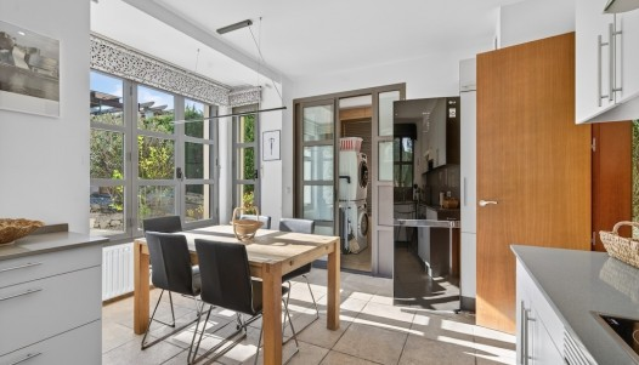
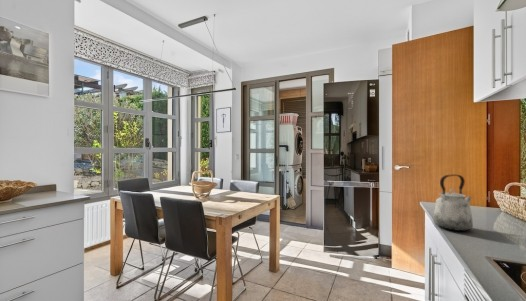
+ kettle [432,174,474,232]
